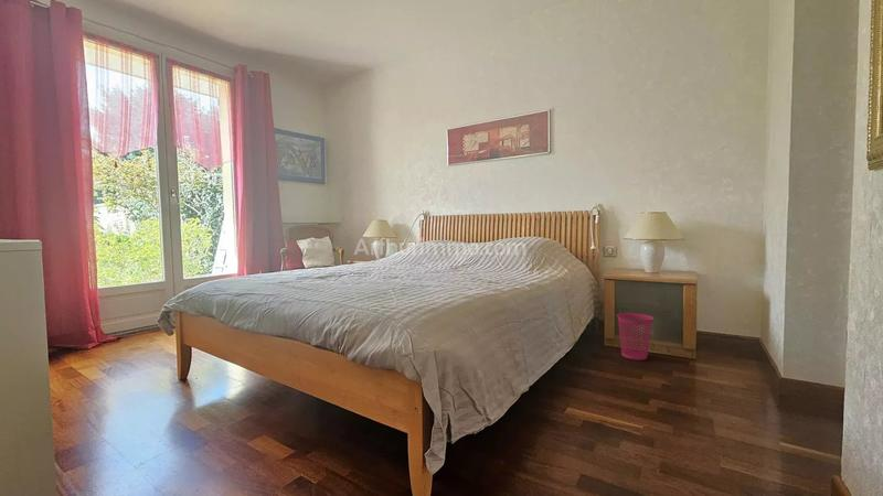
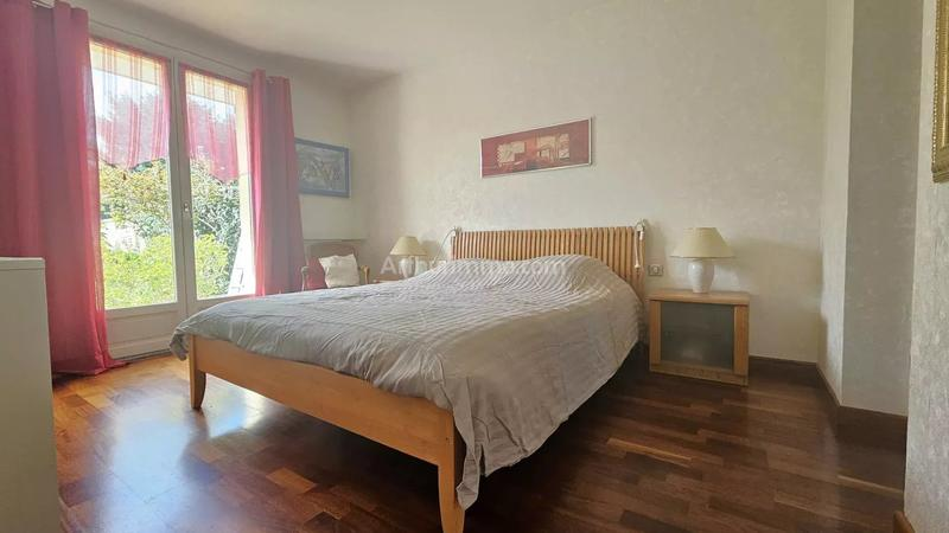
- waste basket [616,312,655,362]
